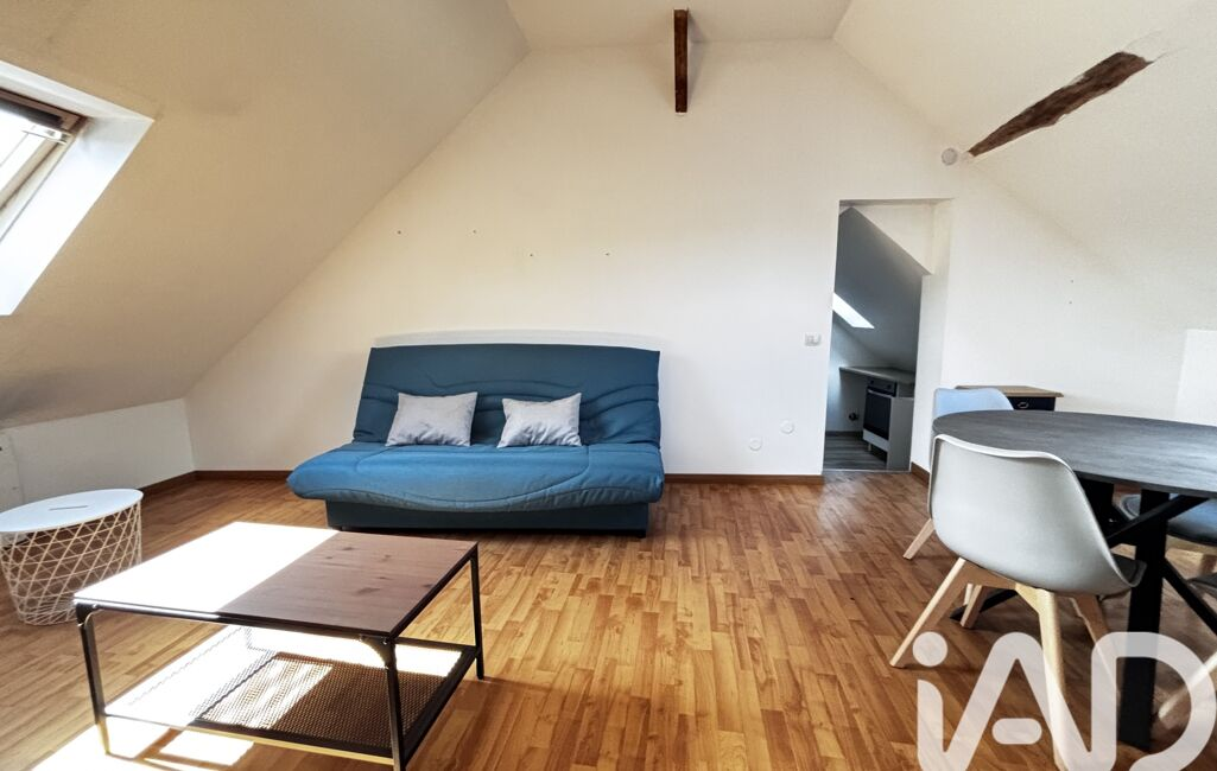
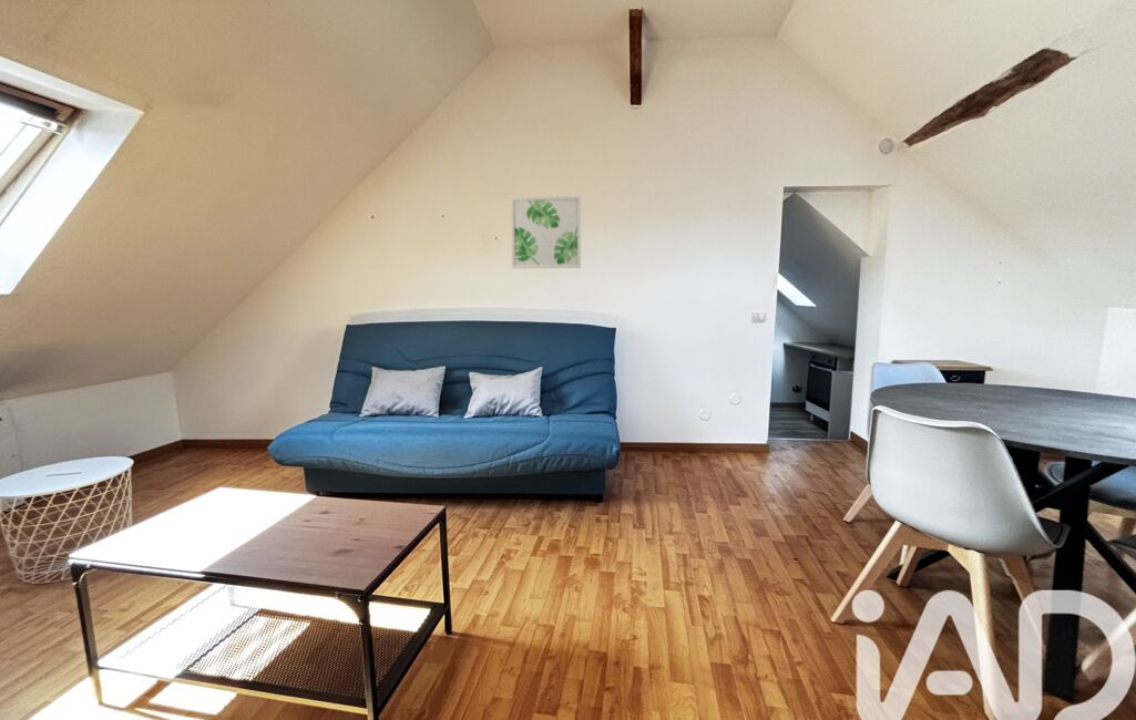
+ wall art [510,195,582,269]
